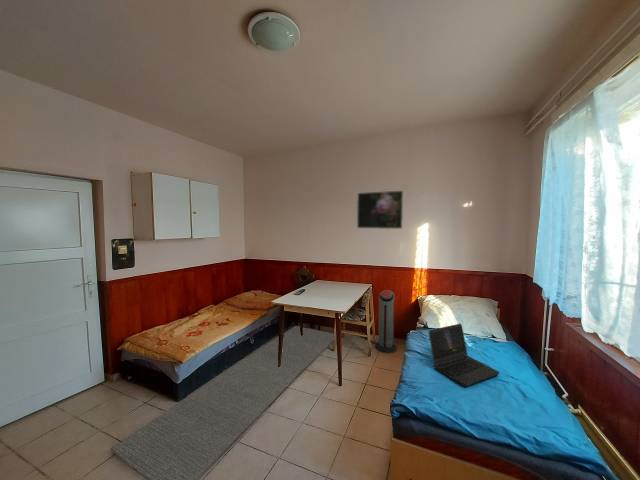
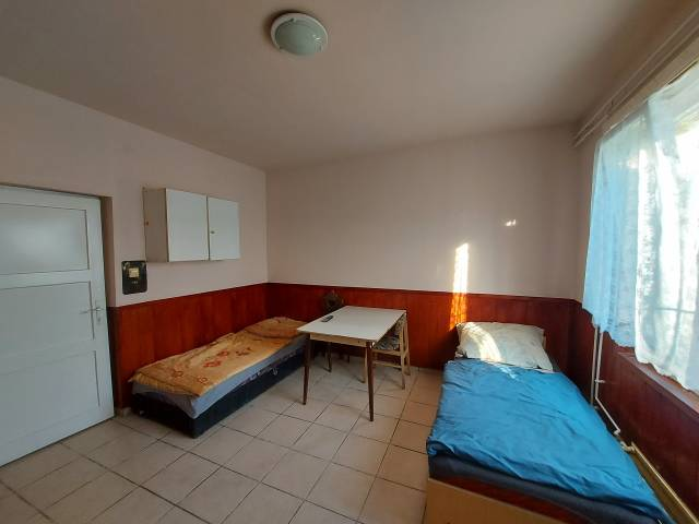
- air purifier [374,289,398,354]
- laptop computer [428,323,501,388]
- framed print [356,190,404,230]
- rug [110,325,336,480]
